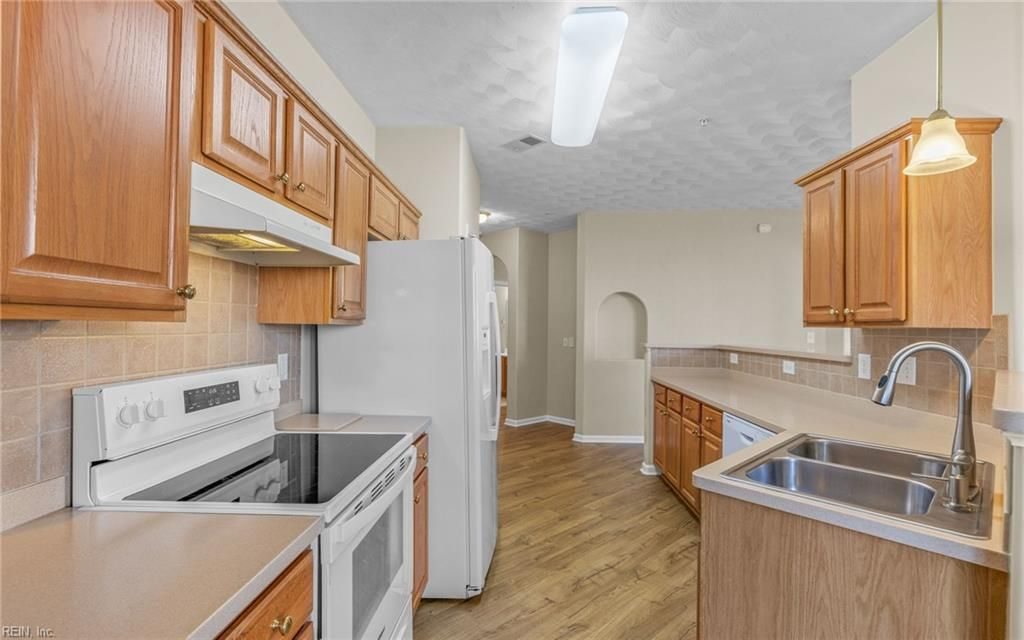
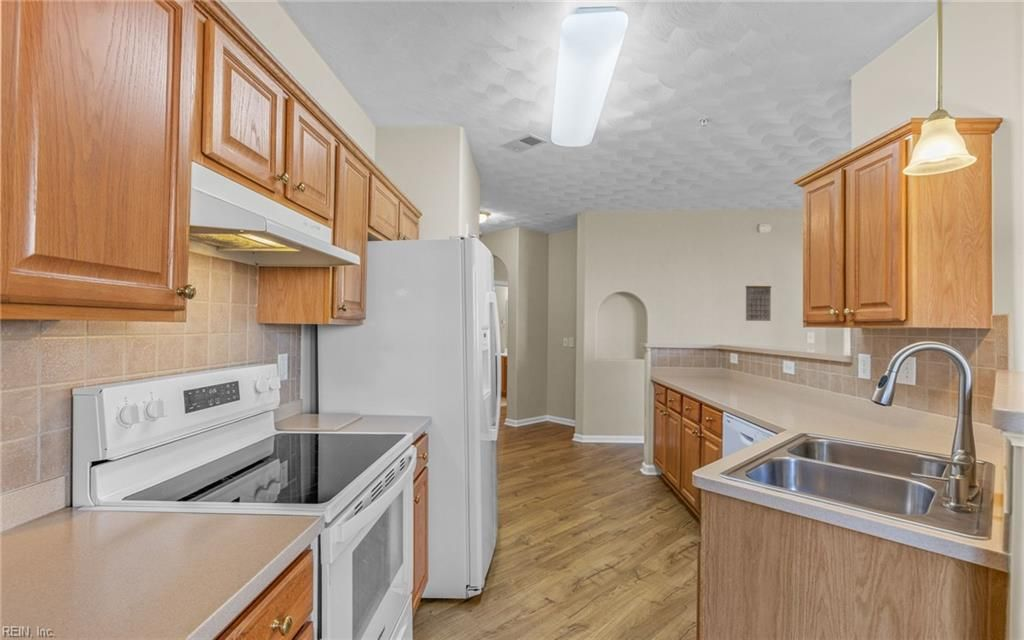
+ calendar [745,278,772,322]
